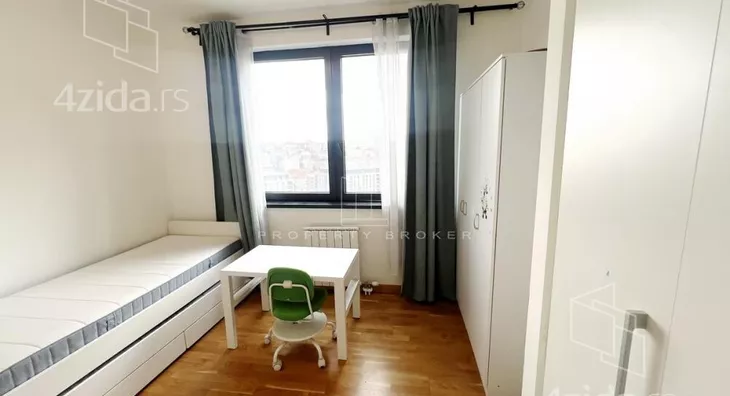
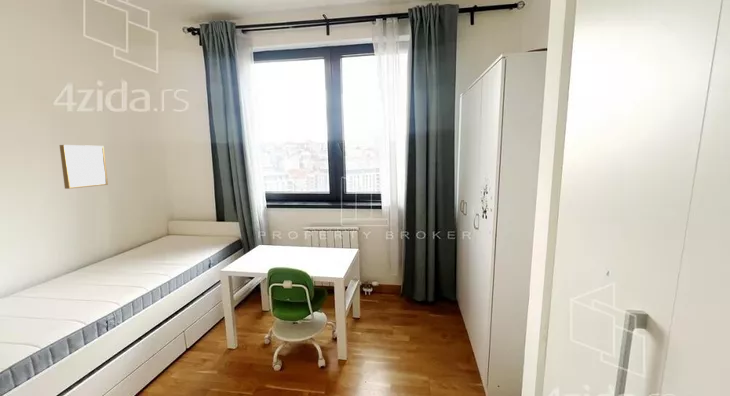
+ wall art [59,144,109,190]
